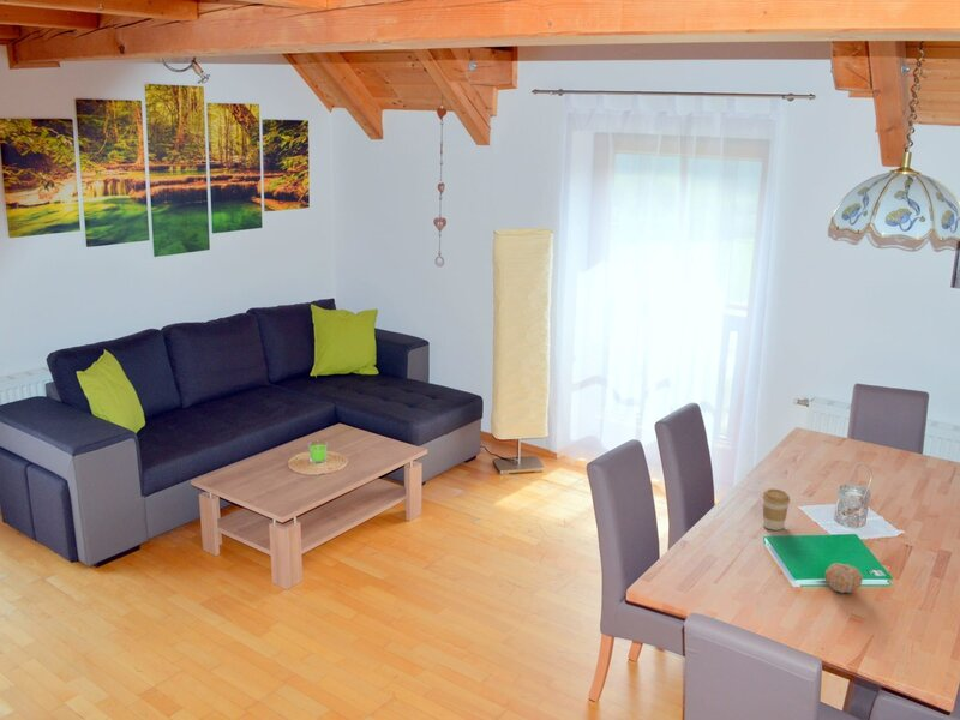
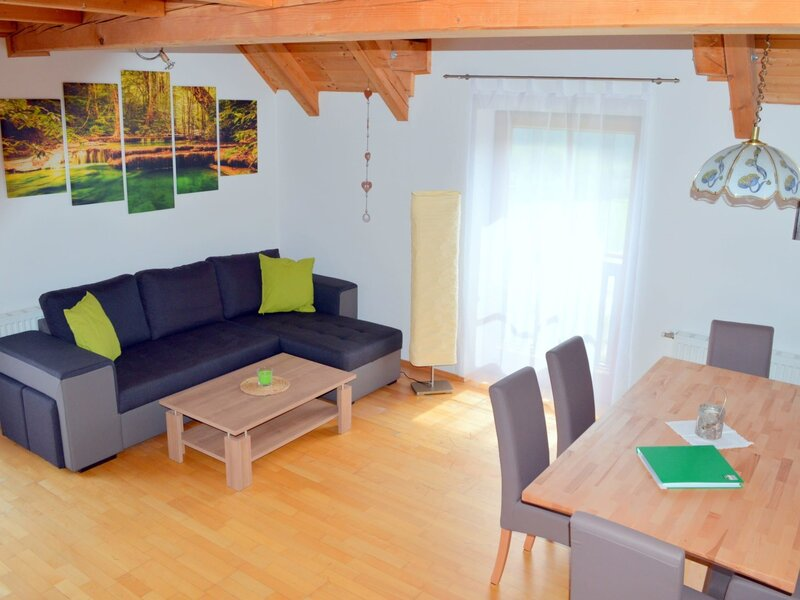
- coffee cup [762,487,791,532]
- fruit [824,562,864,594]
